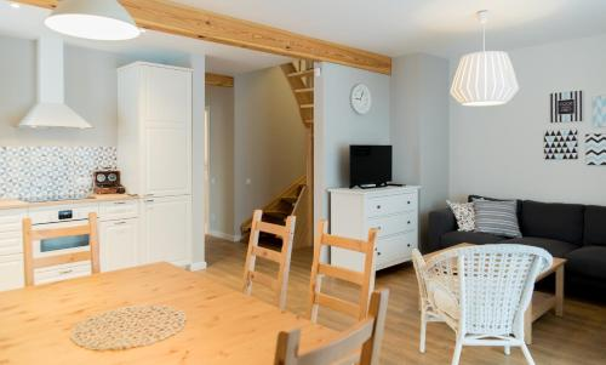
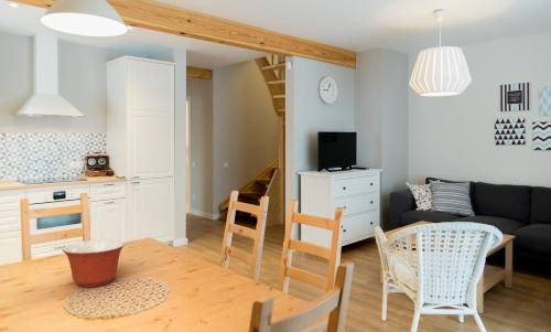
+ mixing bowl [61,238,127,288]
